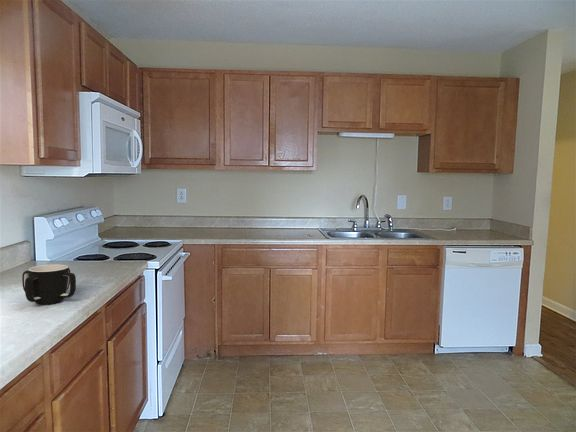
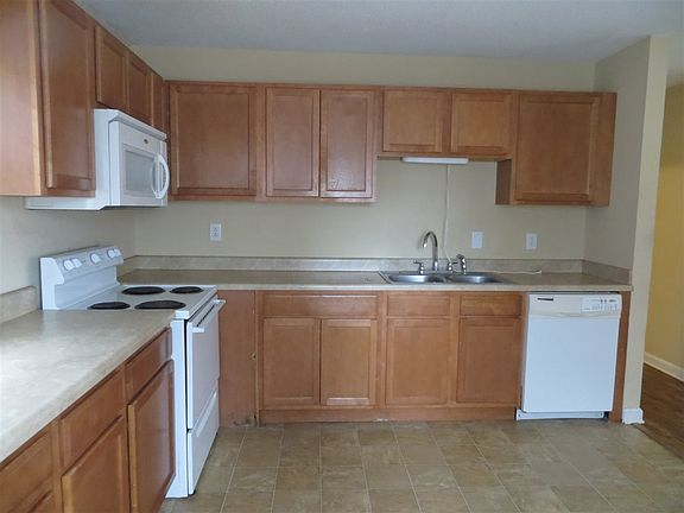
- mug [21,263,77,305]
